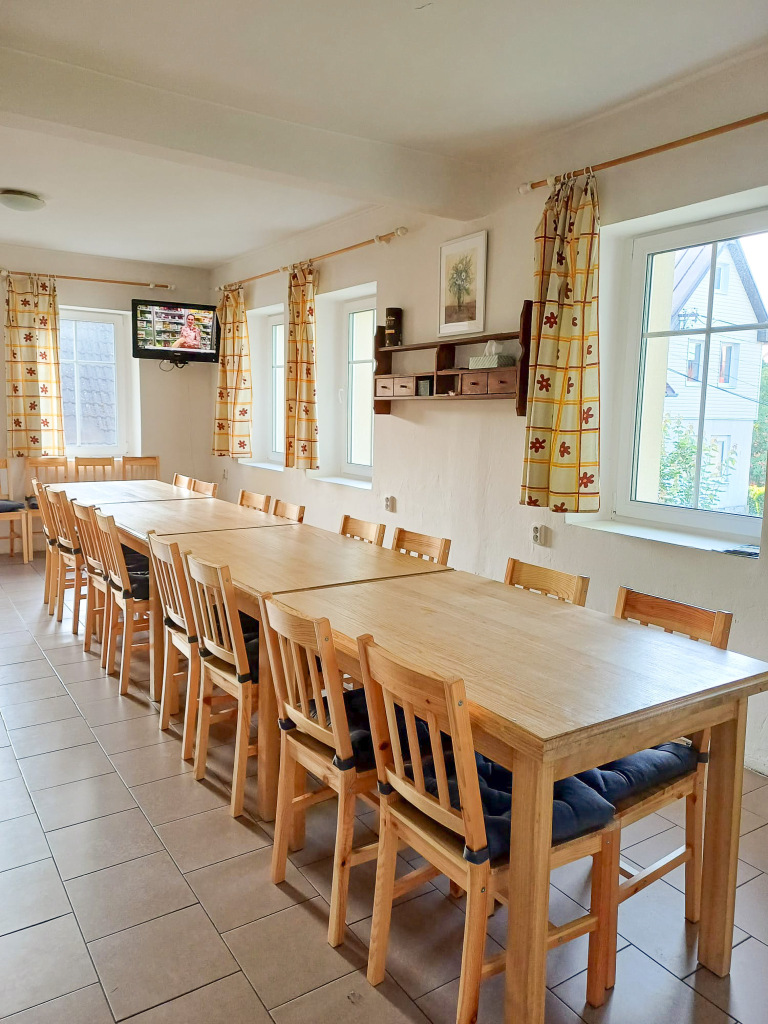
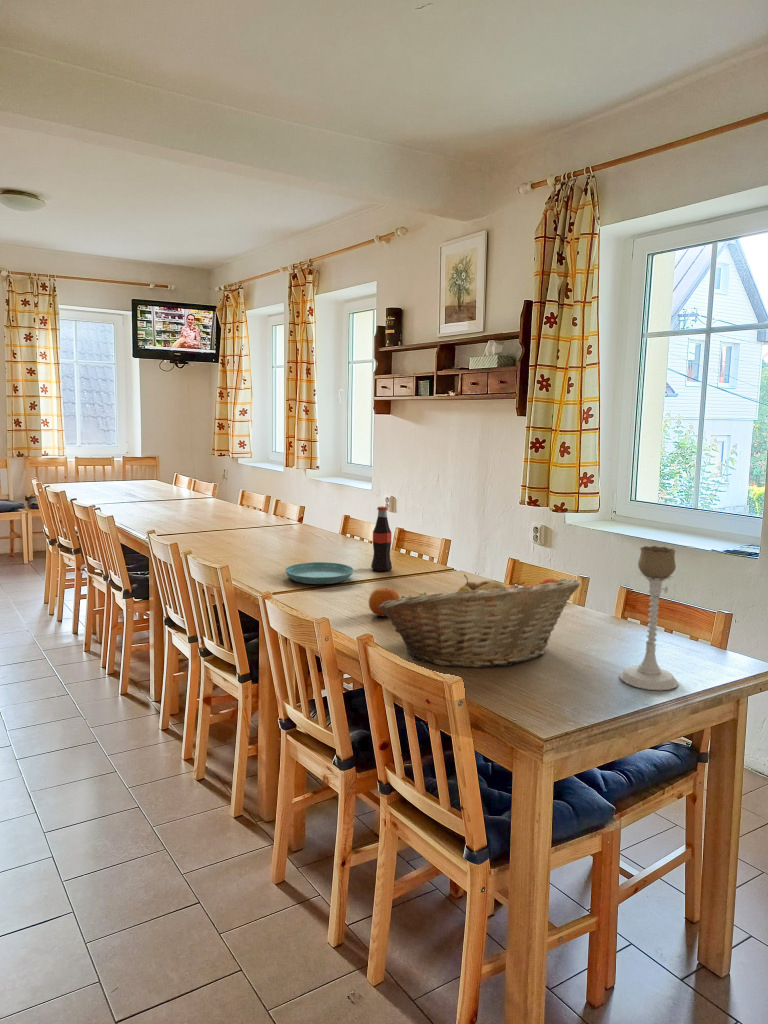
+ fruit [368,587,401,617]
+ candle holder [619,545,679,691]
+ bottle [370,505,393,572]
+ saucer [284,561,355,585]
+ fruit basket [379,574,582,669]
